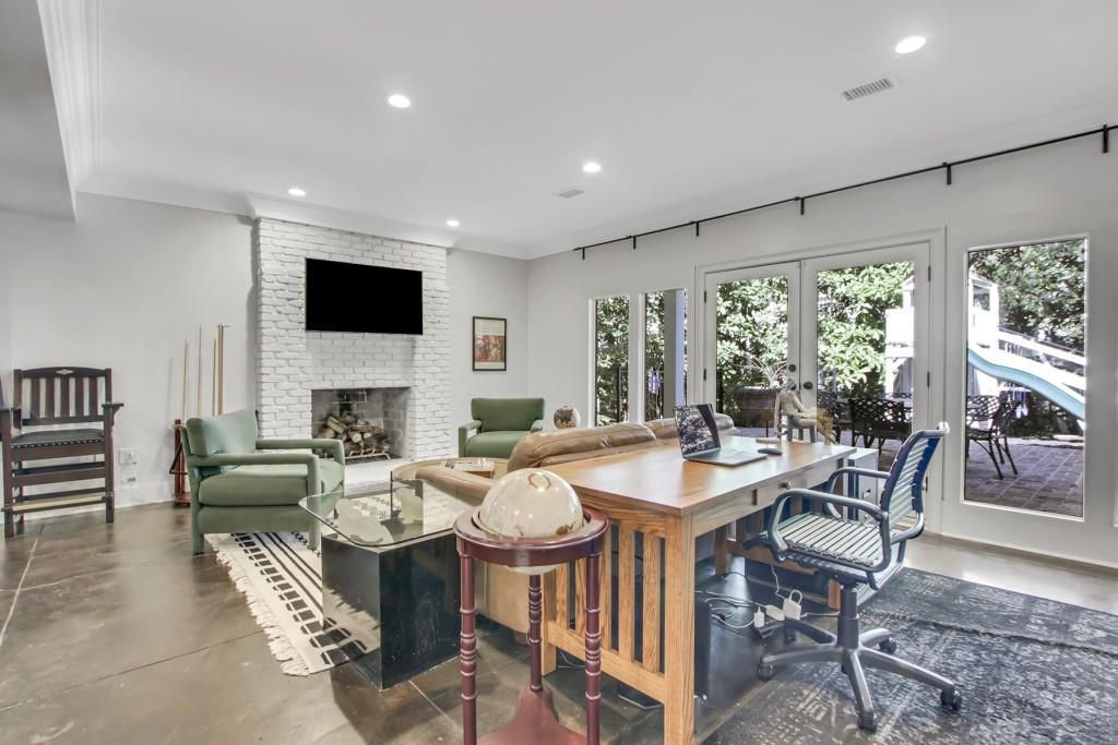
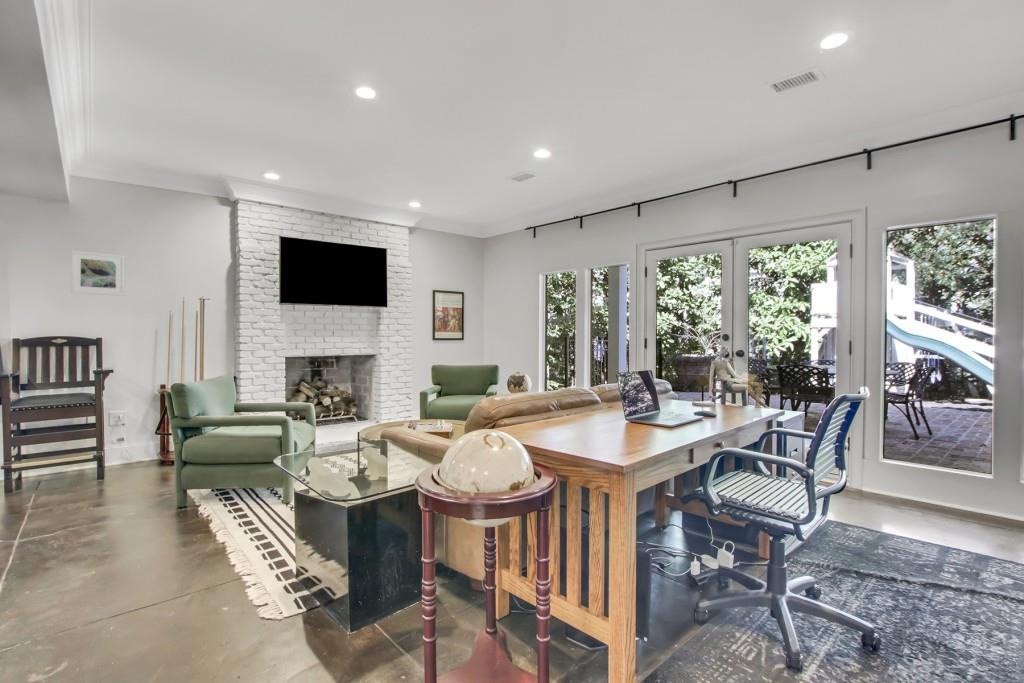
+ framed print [70,250,126,297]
